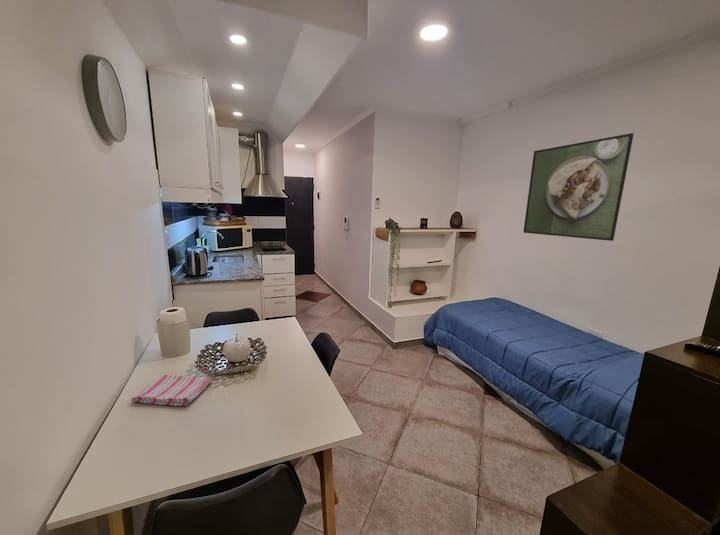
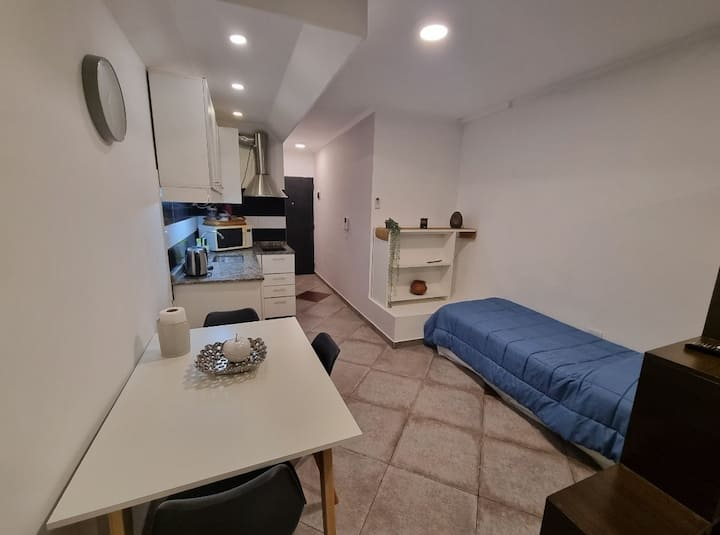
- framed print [522,132,635,242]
- dish towel [130,373,213,407]
